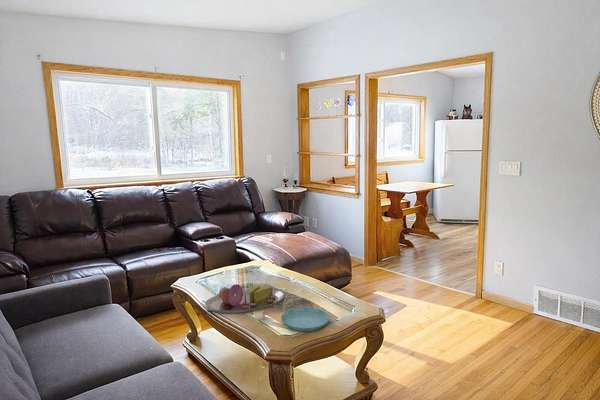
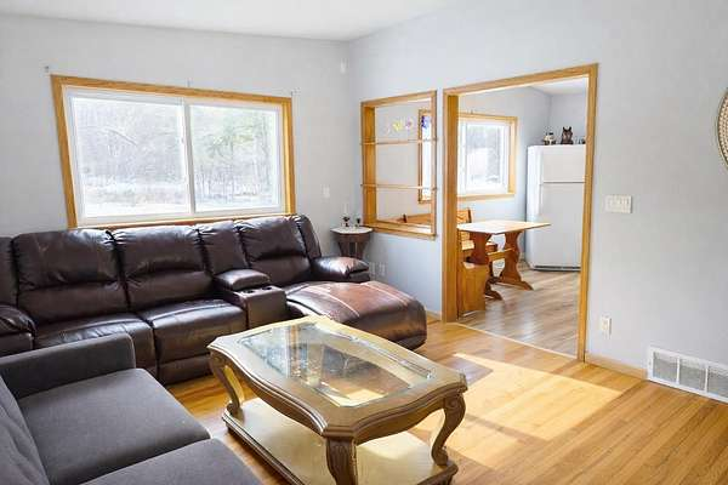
- saucer [280,307,330,332]
- serving tray [200,283,288,314]
